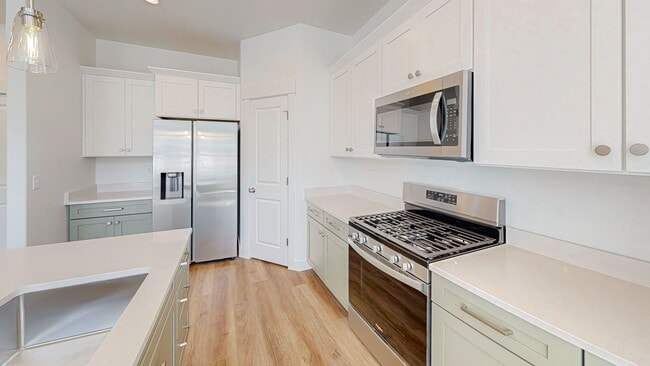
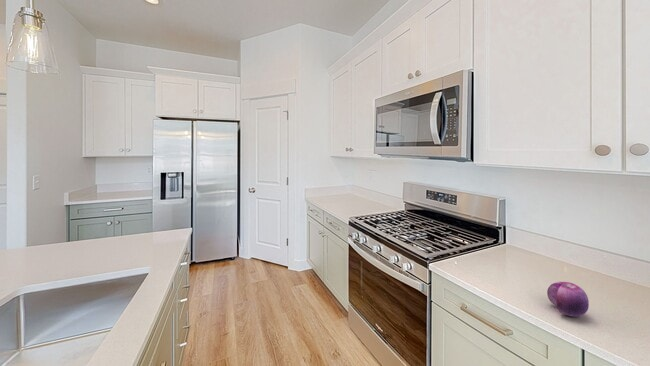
+ fruit [546,281,590,317]
